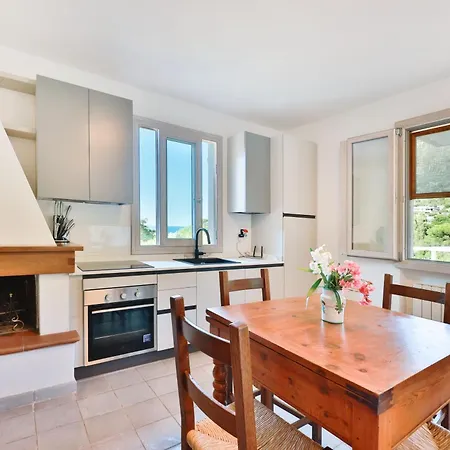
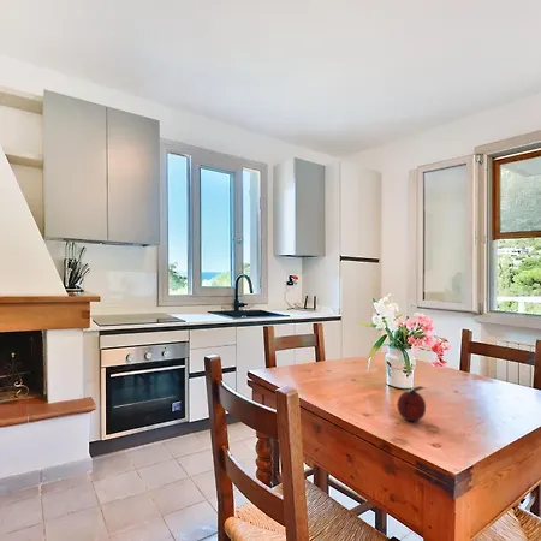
+ fruit [396,385,427,422]
